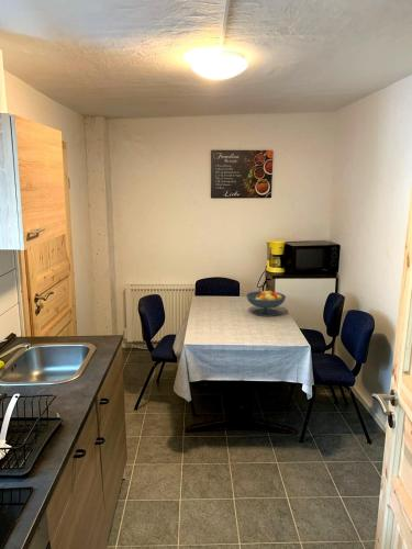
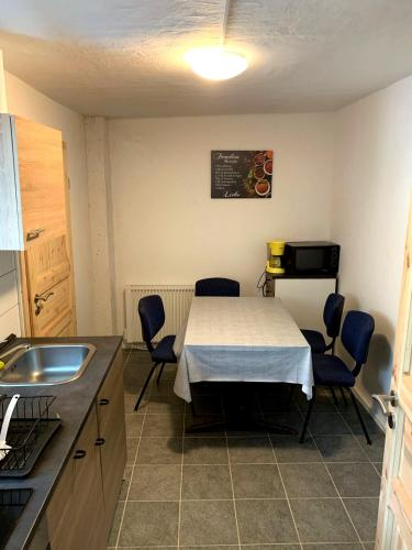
- fruit bowl [245,290,287,317]
